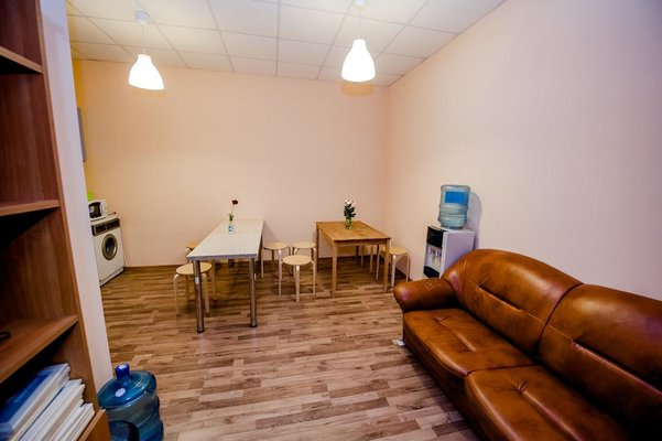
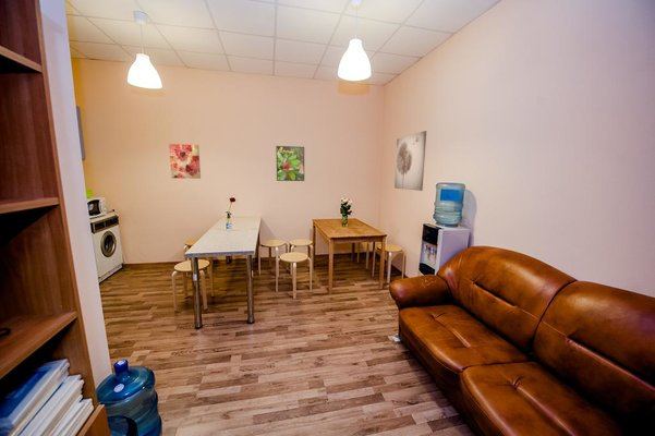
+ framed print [275,145,305,182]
+ wall art [393,130,427,192]
+ wall art [168,143,202,180]
